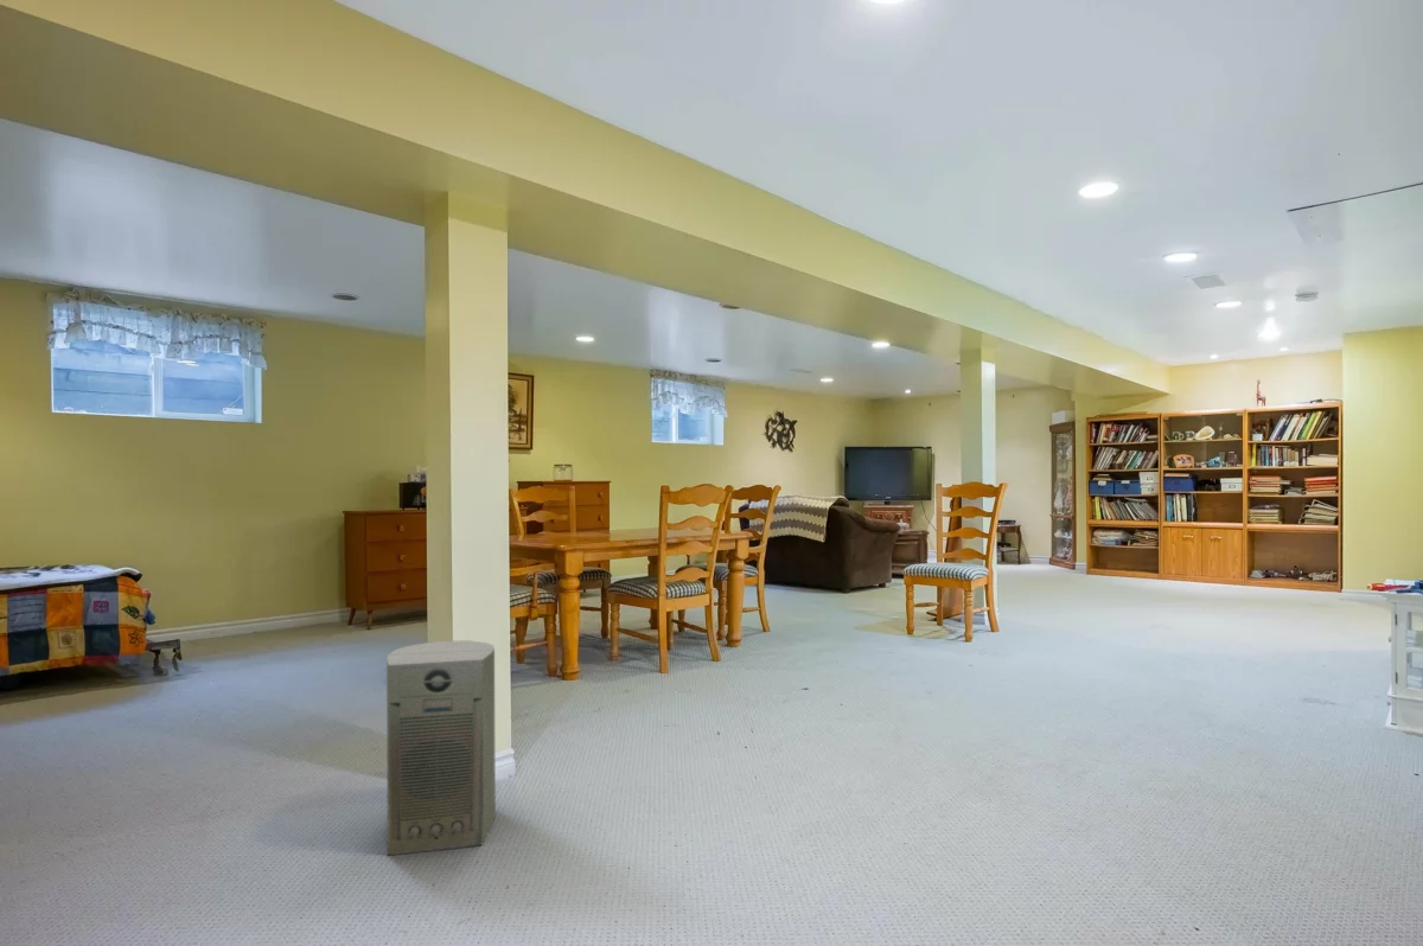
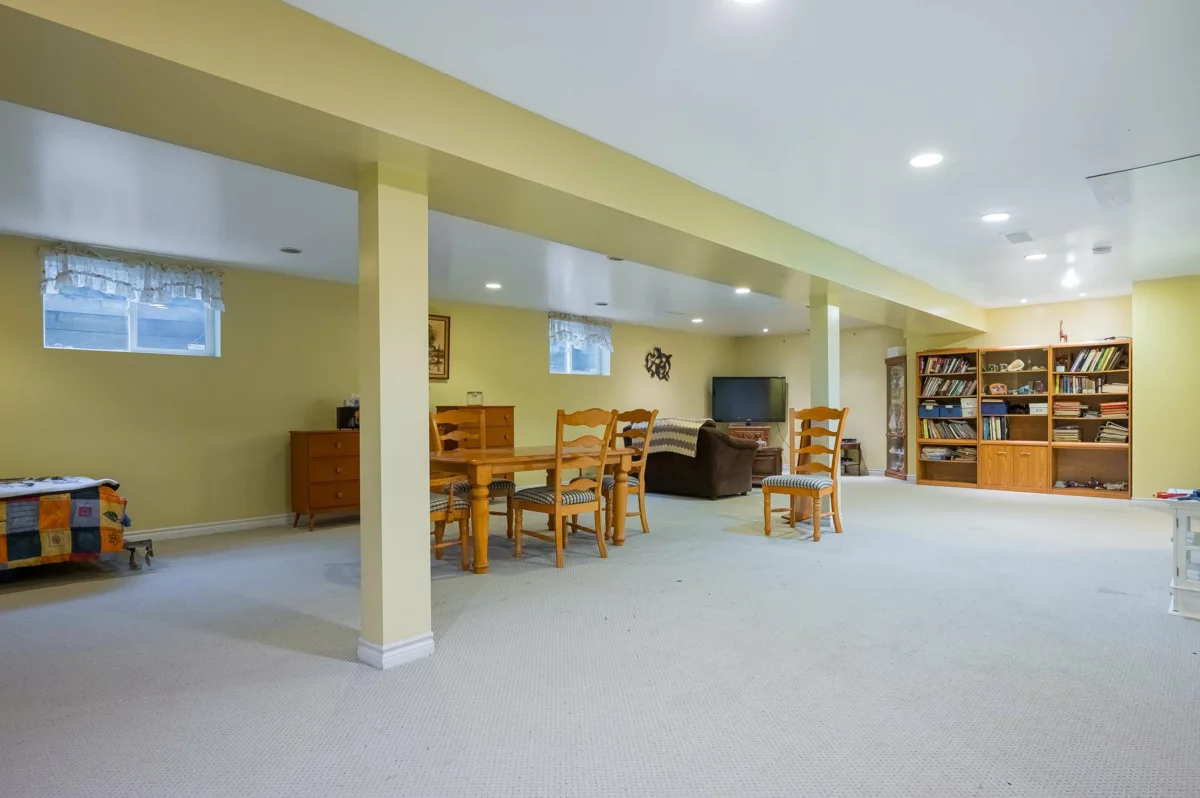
- fan [385,639,497,857]
